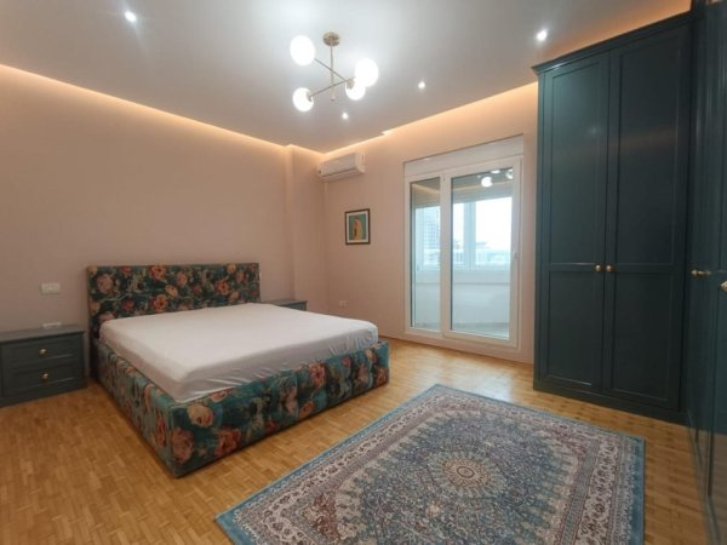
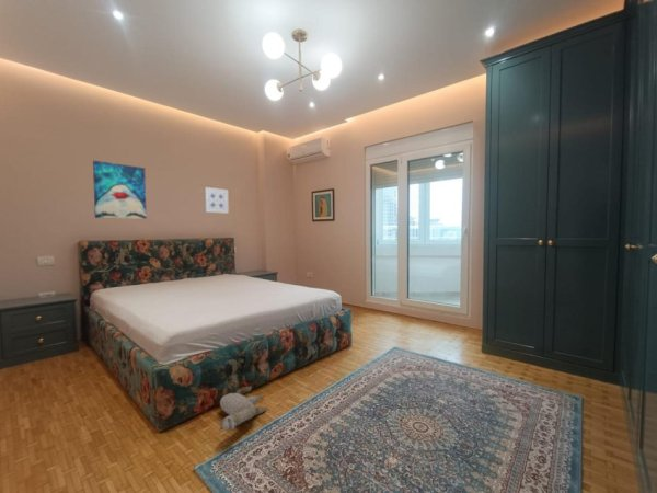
+ wall art [204,186,230,215]
+ wall art [92,160,148,220]
+ plush toy [217,386,267,432]
